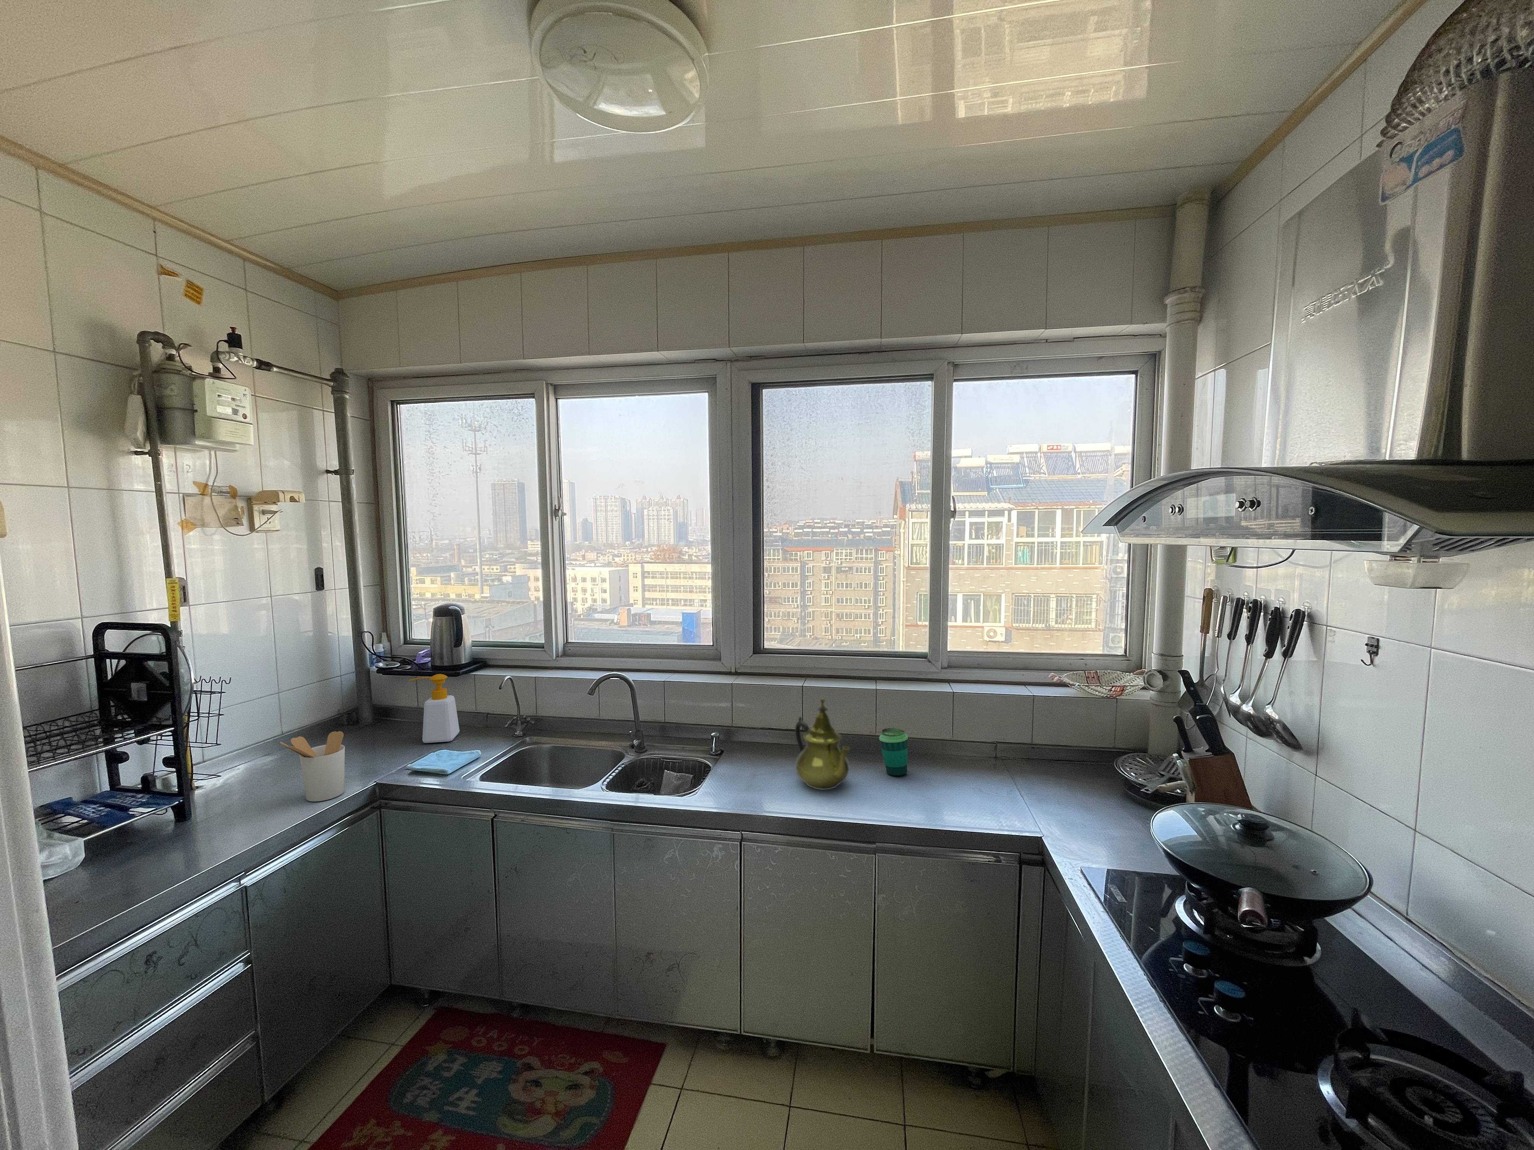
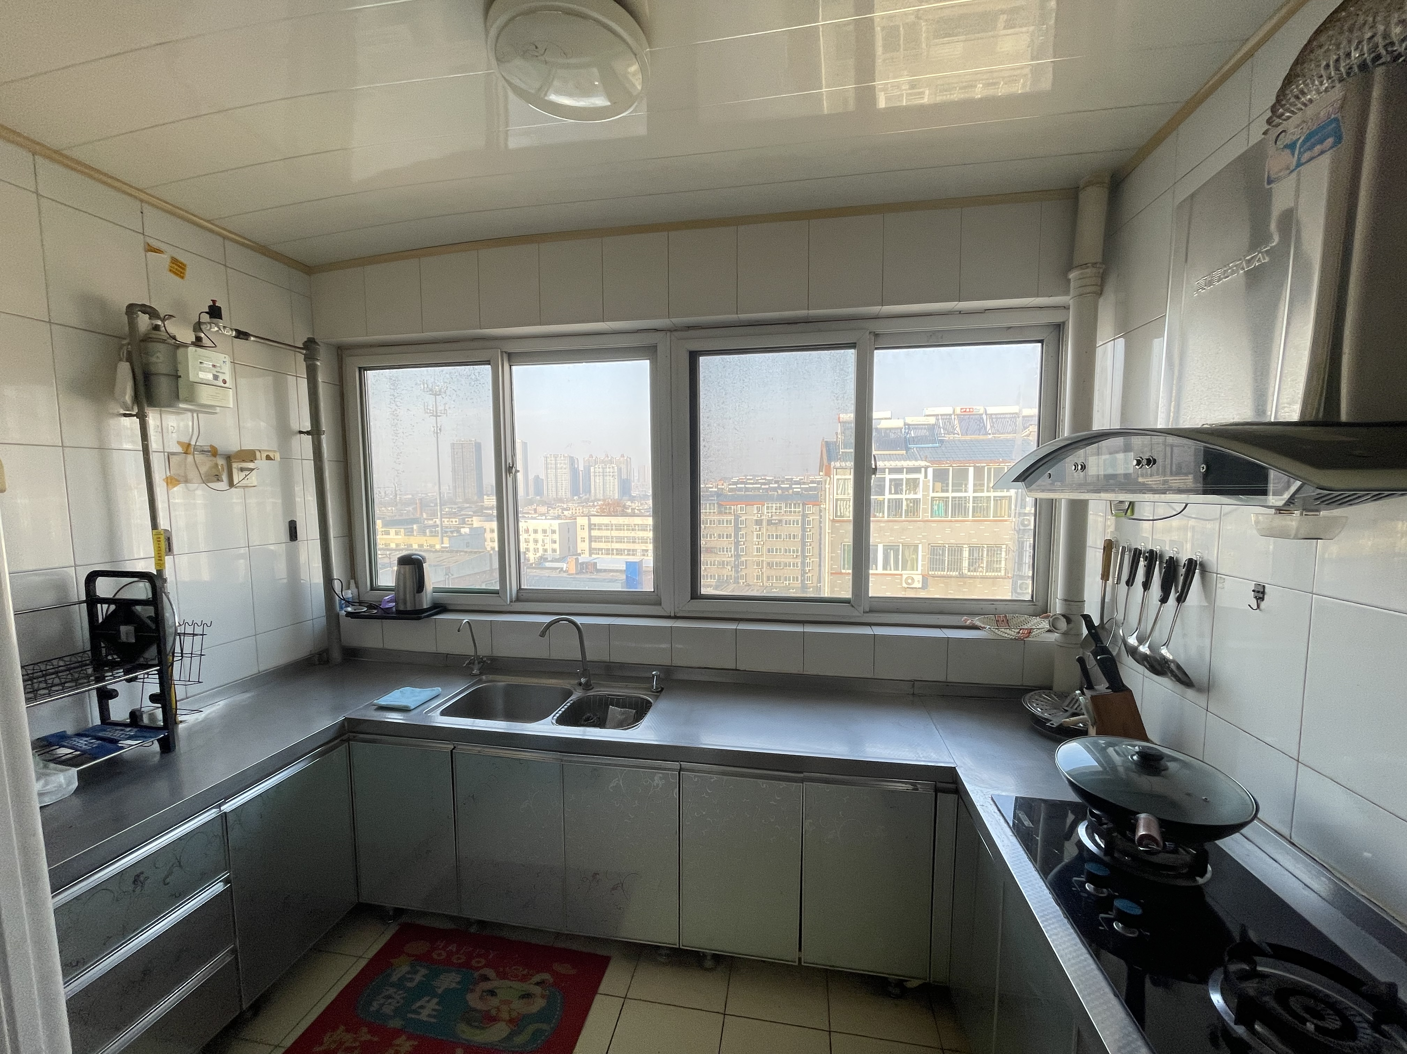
- utensil holder [279,731,345,802]
- soap bottle [408,674,460,743]
- cup [879,727,908,777]
- teapot [795,697,850,790]
